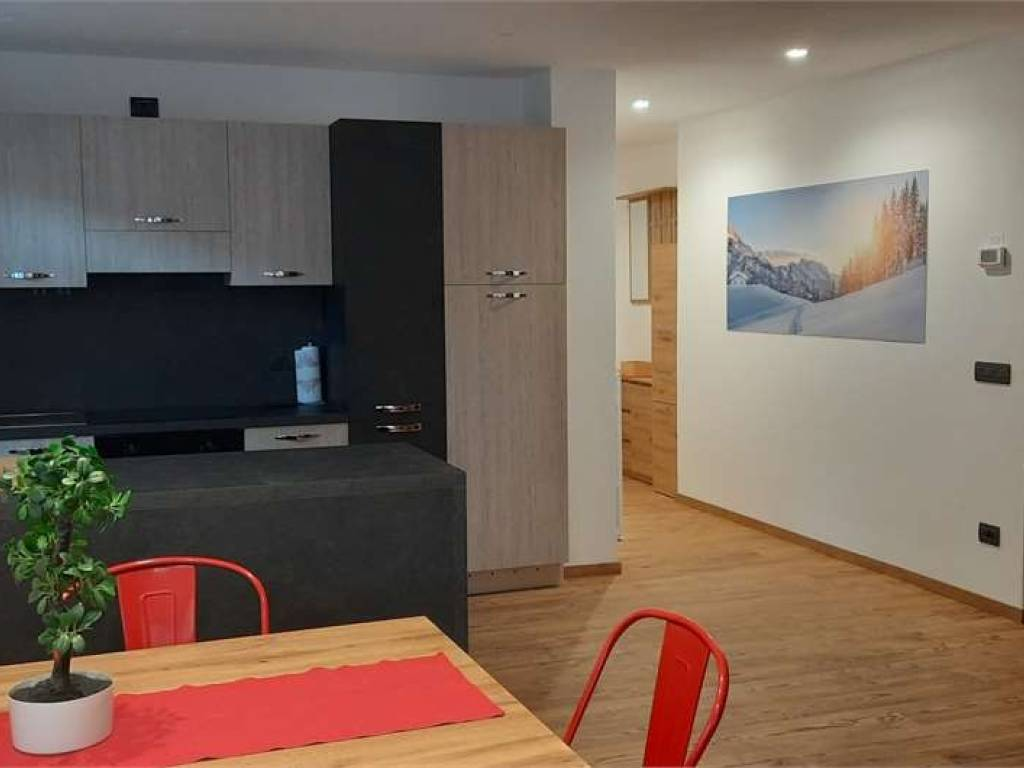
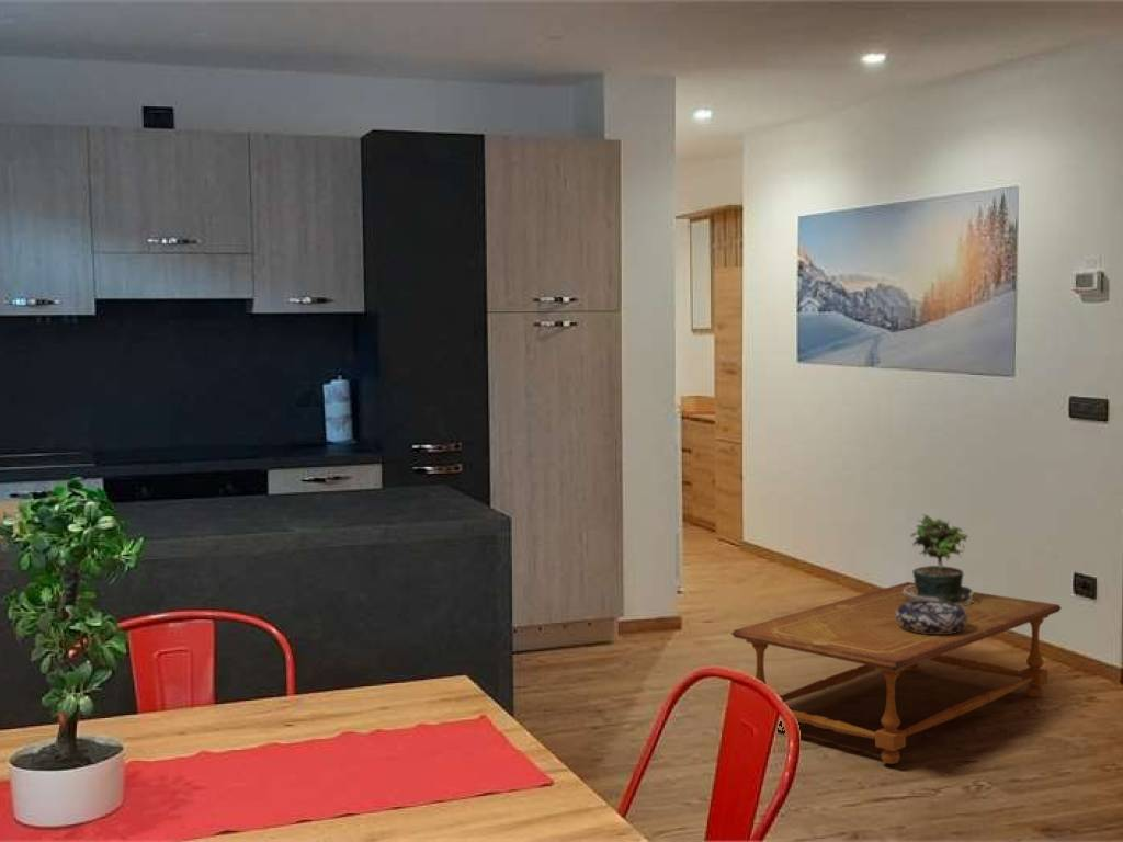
+ coffee table [730,581,1063,765]
+ decorative bowl [896,601,967,634]
+ potted plant [903,512,974,606]
